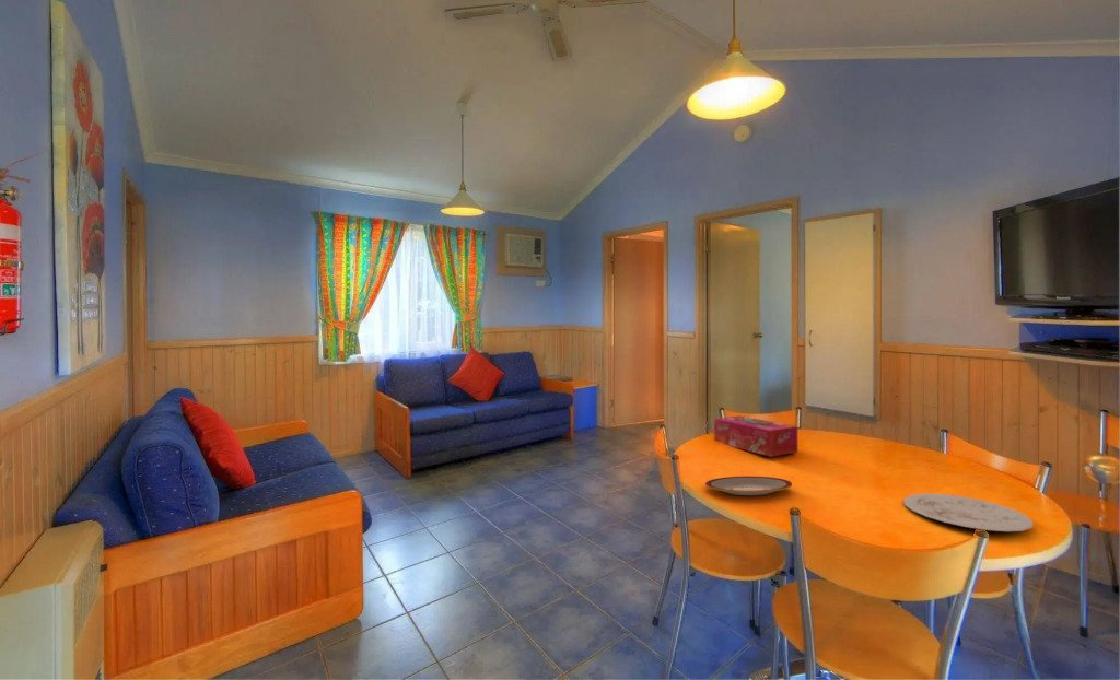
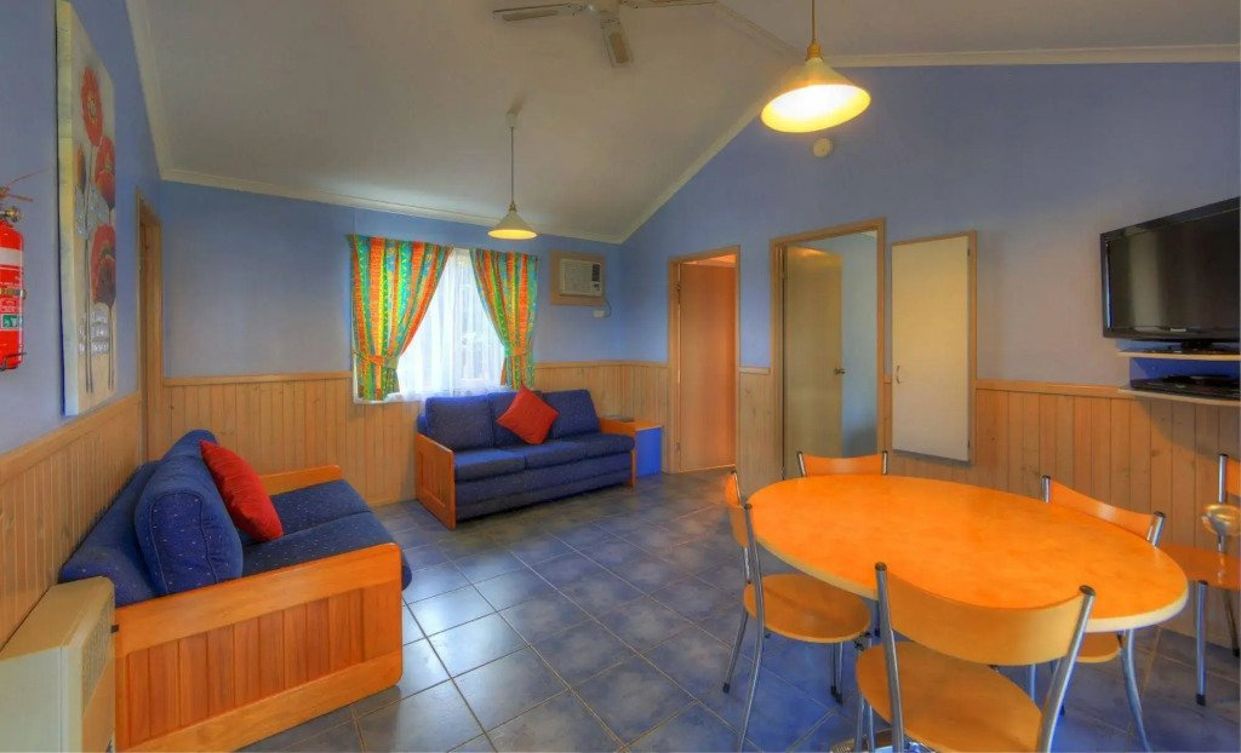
- plate [704,476,793,496]
- tissue box [713,414,798,458]
- plate [902,492,1035,532]
